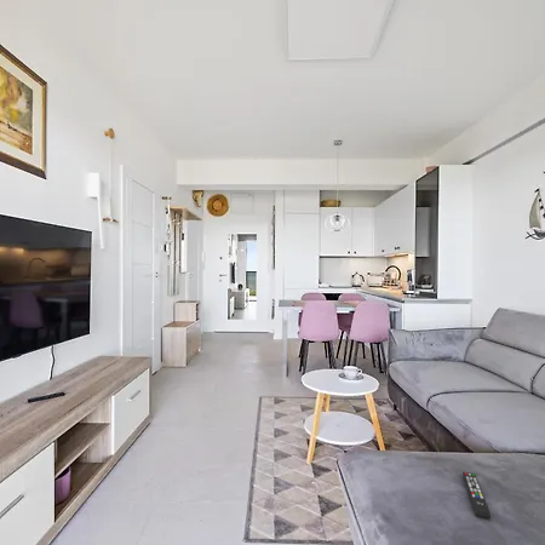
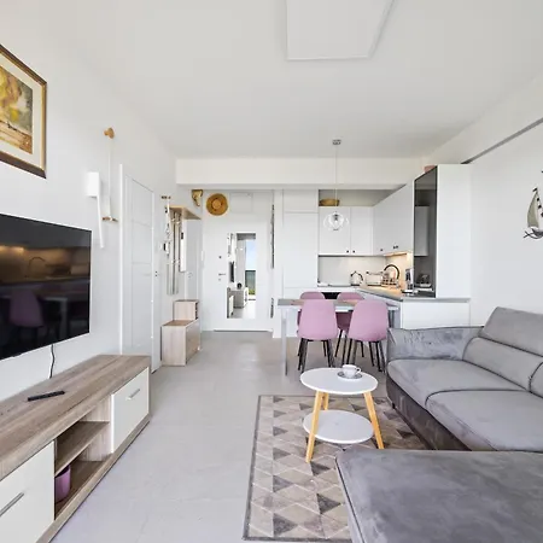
- remote control [461,471,492,520]
